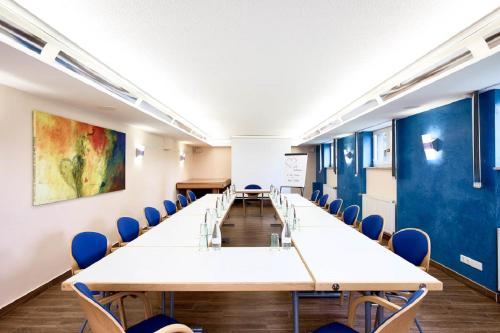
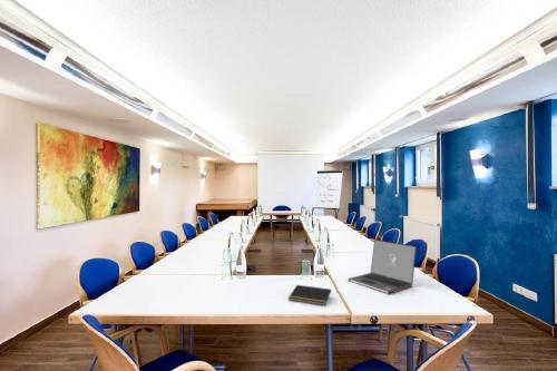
+ laptop [346,238,418,295]
+ notepad [287,284,332,306]
